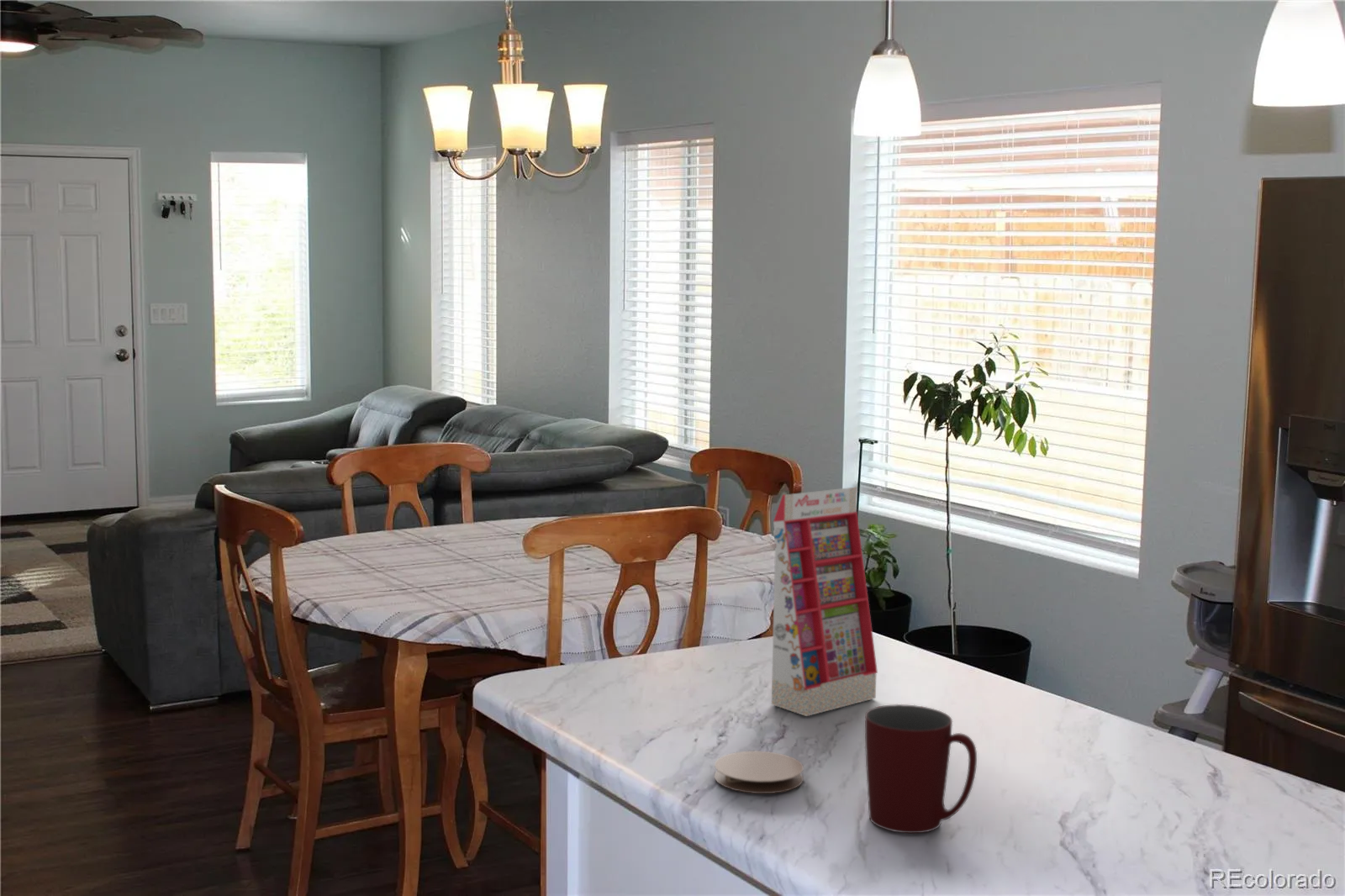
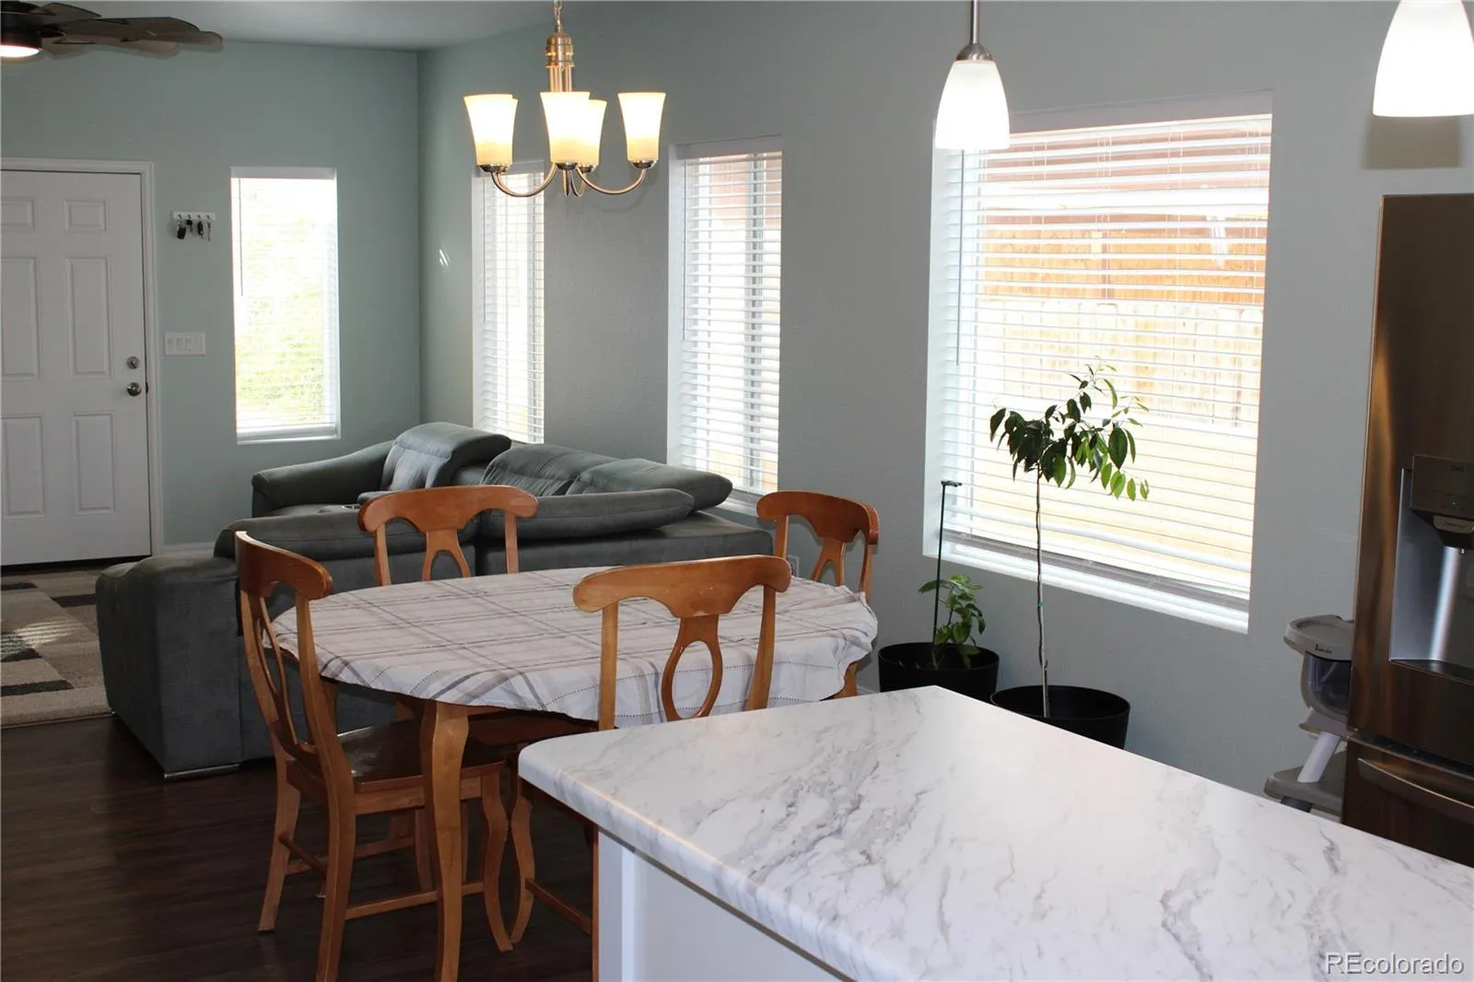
- mug [864,704,978,834]
- coaster [714,751,804,794]
- gift box [771,486,878,717]
